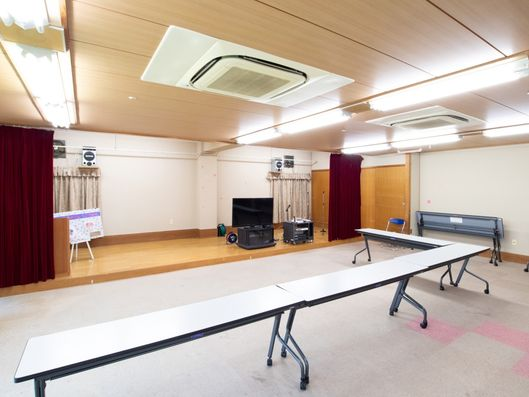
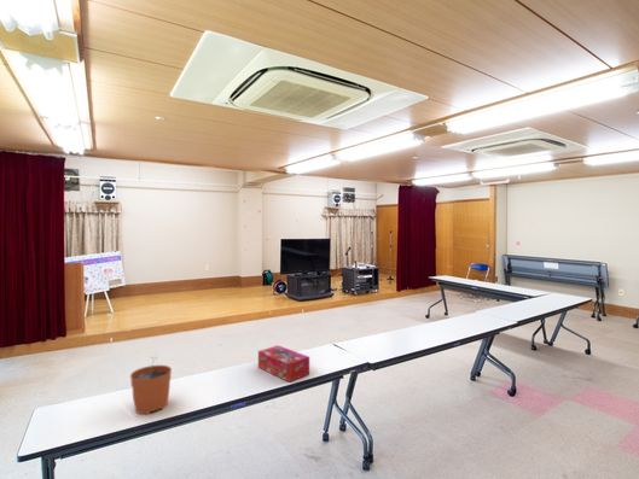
+ plant pot [129,356,173,415]
+ tissue box [257,344,310,384]
